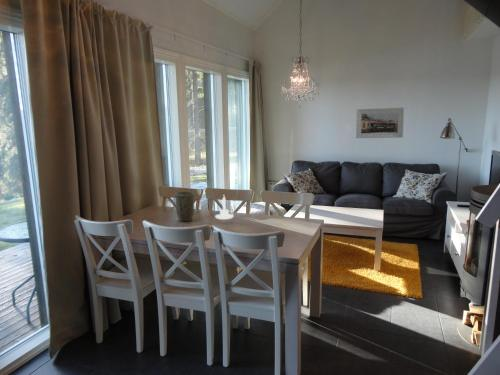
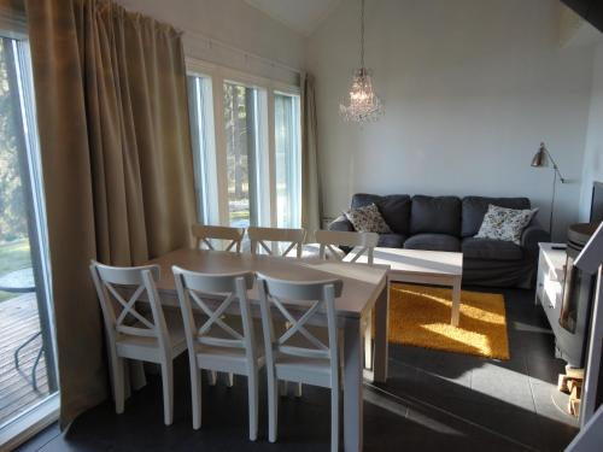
- candle holder [214,195,235,220]
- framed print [355,107,405,139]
- plant pot [174,191,195,222]
